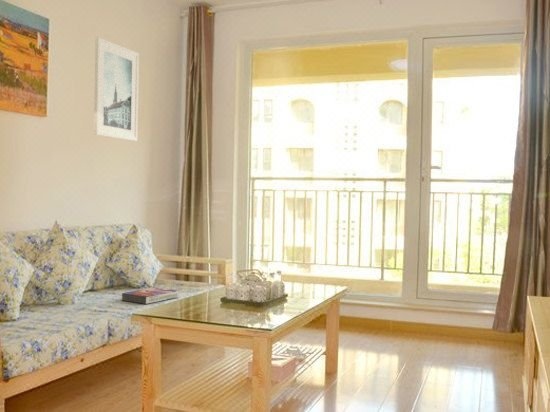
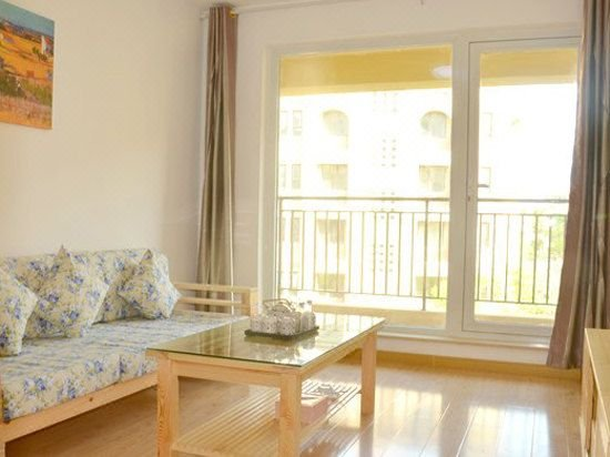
- textbook [120,286,180,305]
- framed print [93,36,140,142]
